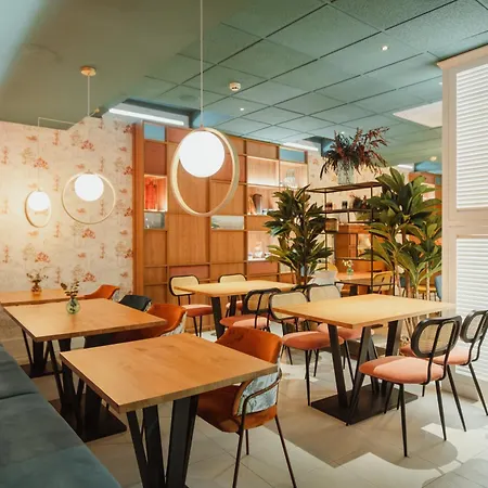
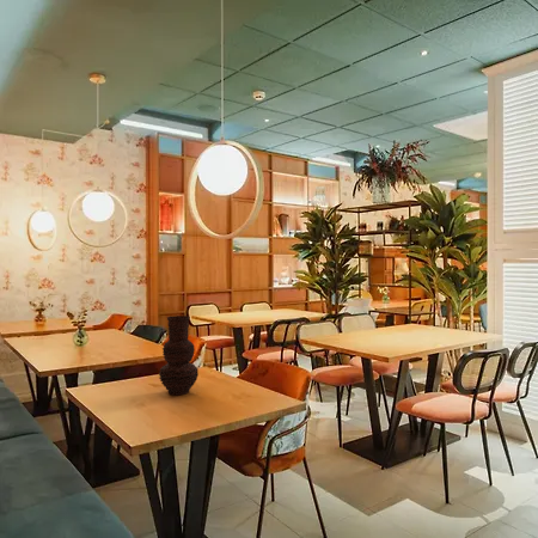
+ vase [158,314,200,396]
